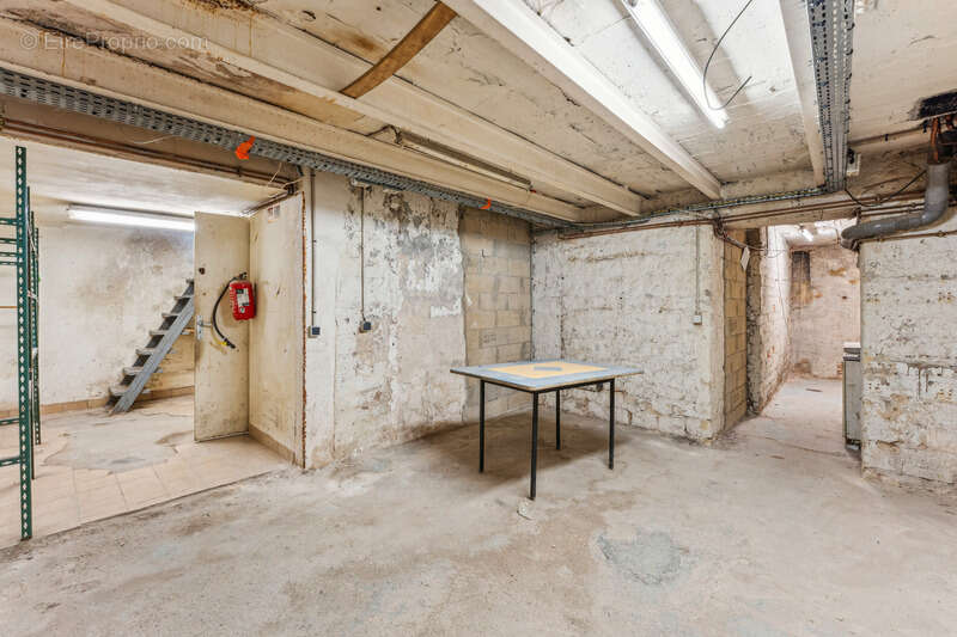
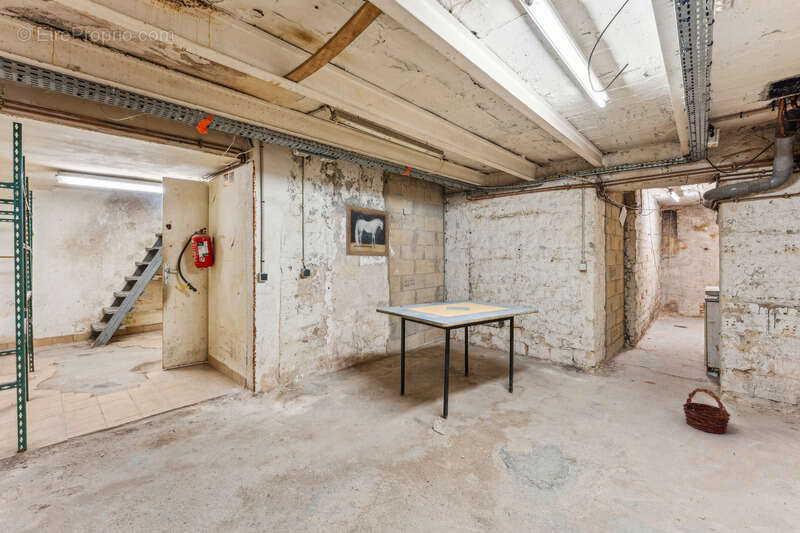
+ wall art [345,204,390,257]
+ basket [682,387,732,434]
